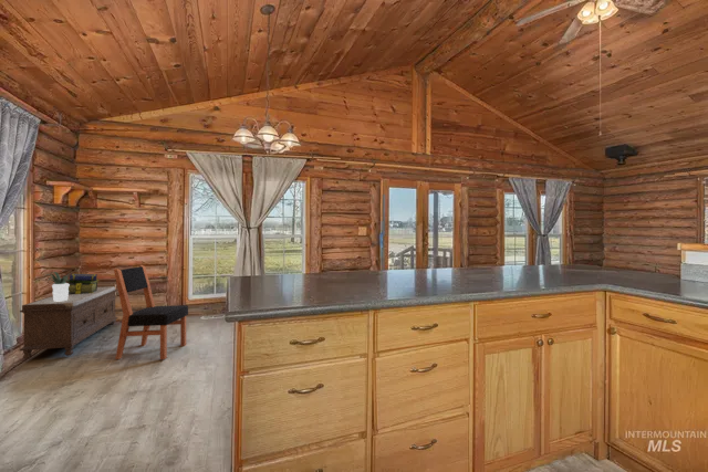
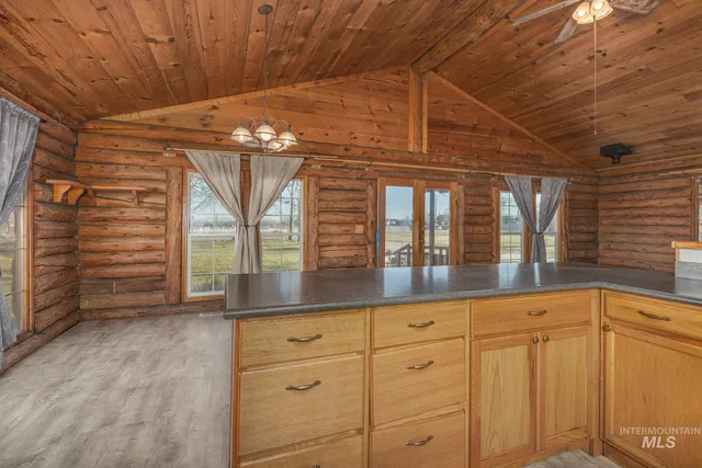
- stack of books [67,273,100,294]
- dining chair [113,264,189,360]
- bench [19,285,118,360]
- potted plant [43,271,79,302]
